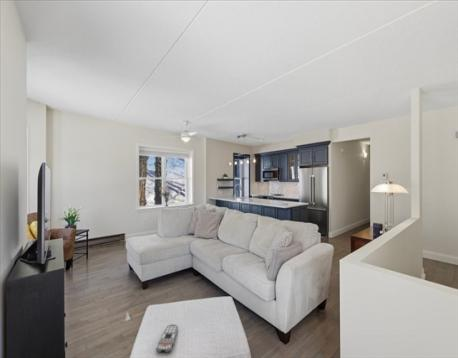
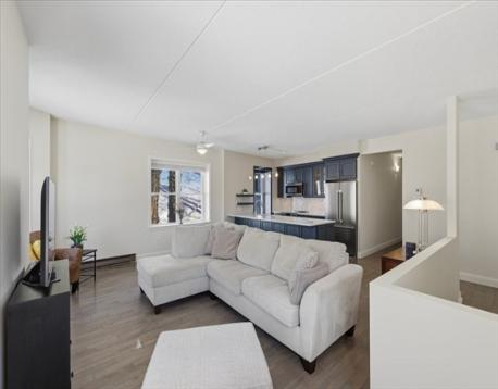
- remote control [155,323,179,354]
